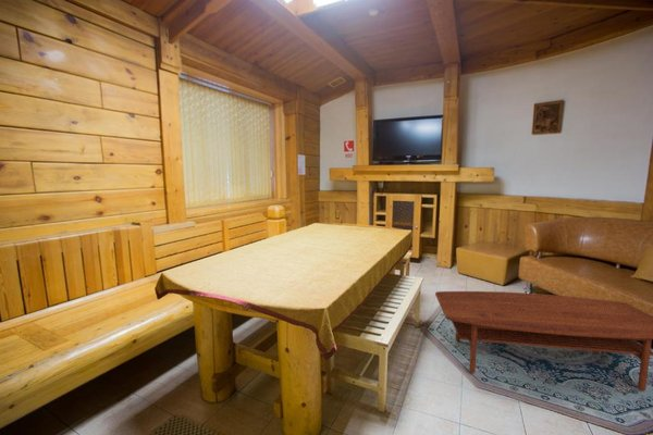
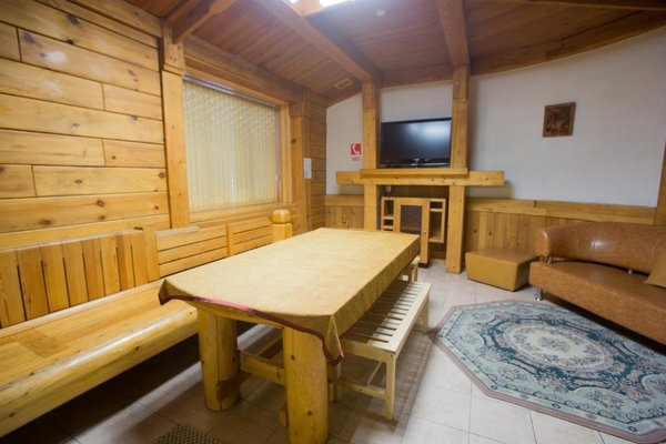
- coffee table [434,290,653,393]
